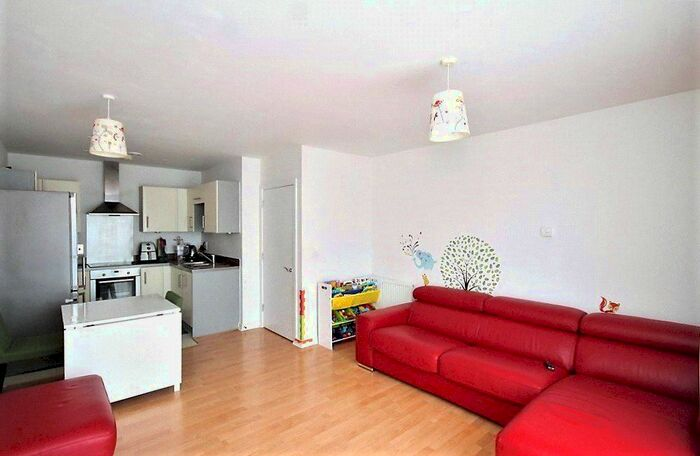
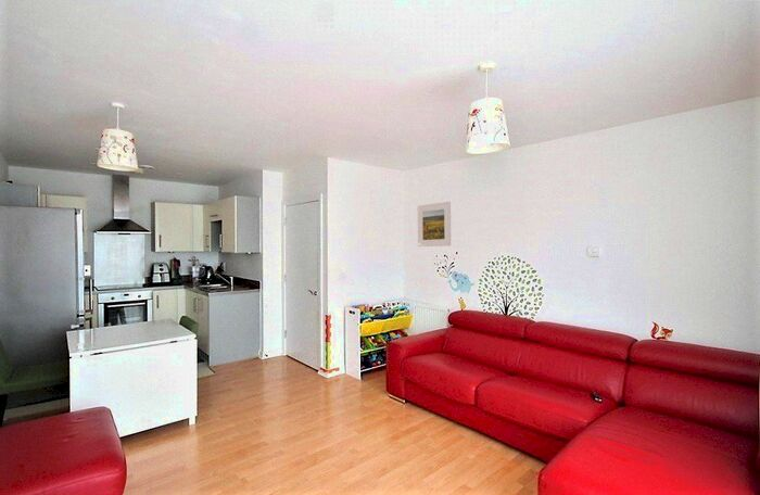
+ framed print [417,201,452,248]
